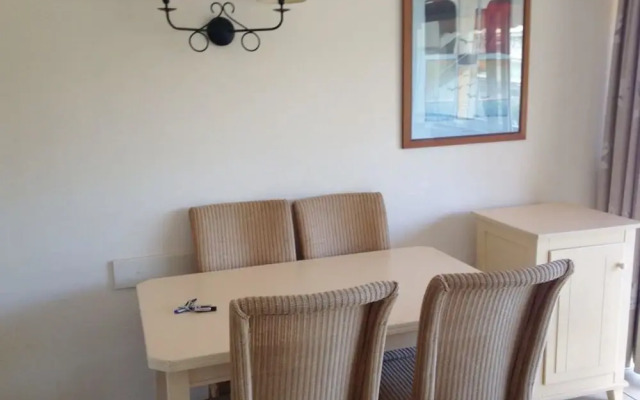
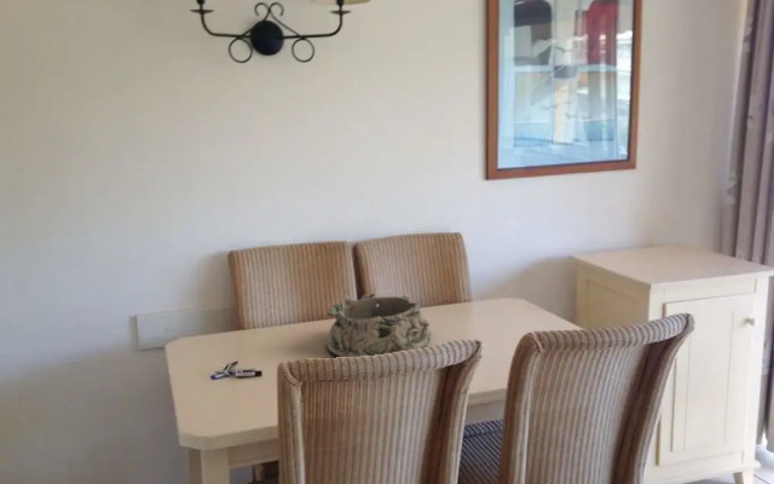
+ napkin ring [325,292,432,358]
